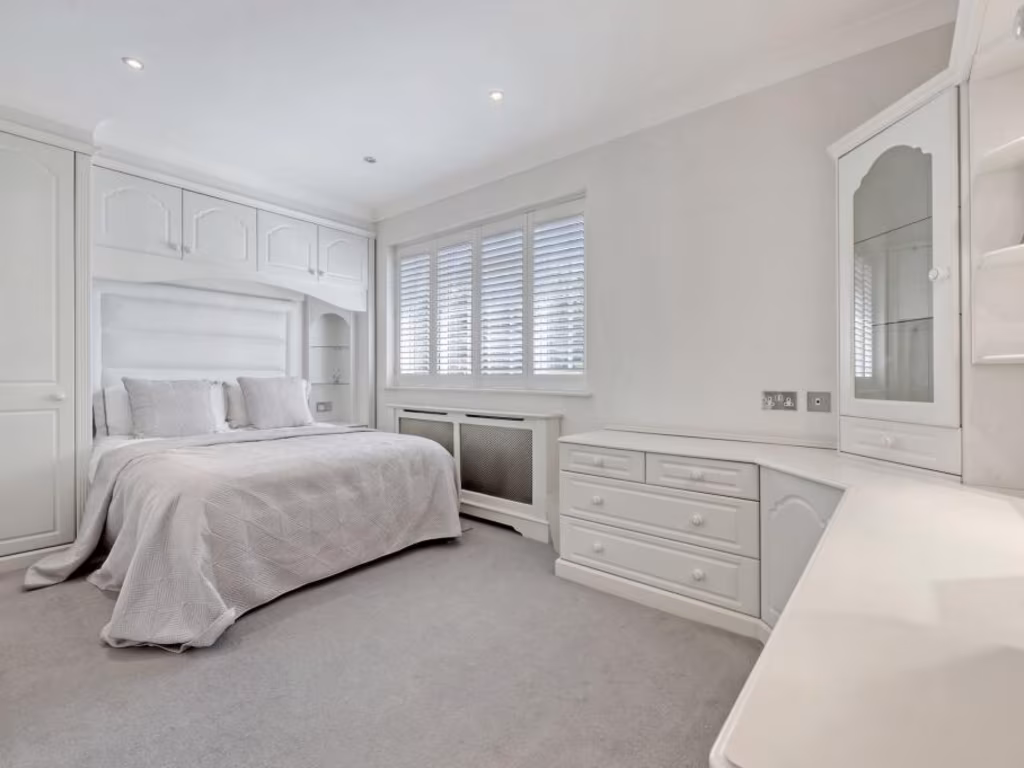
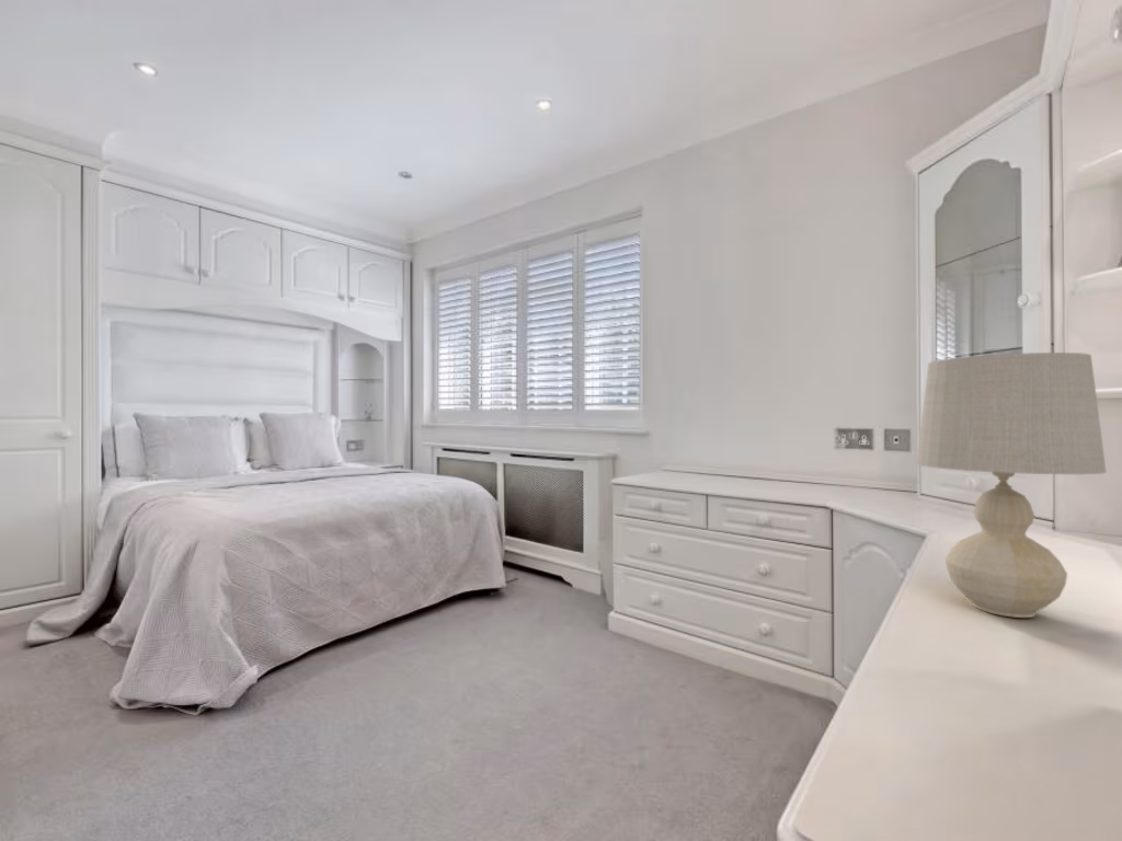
+ table lamp [915,352,1108,619]
